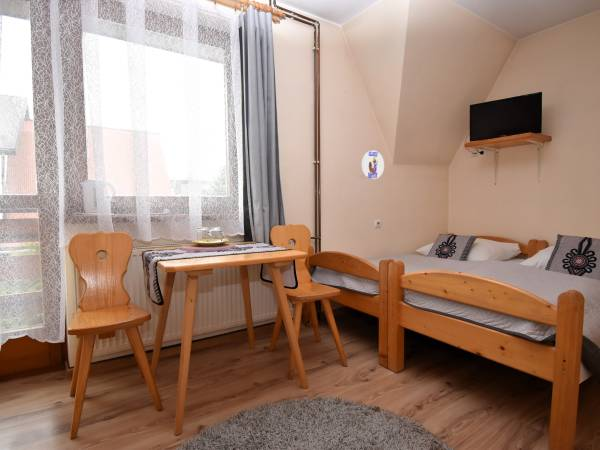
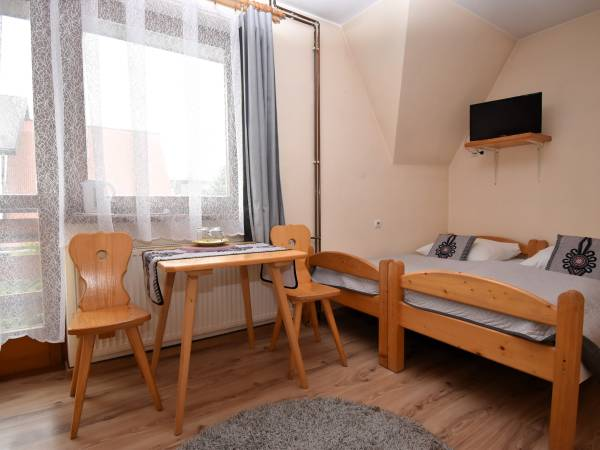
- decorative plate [361,150,385,180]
